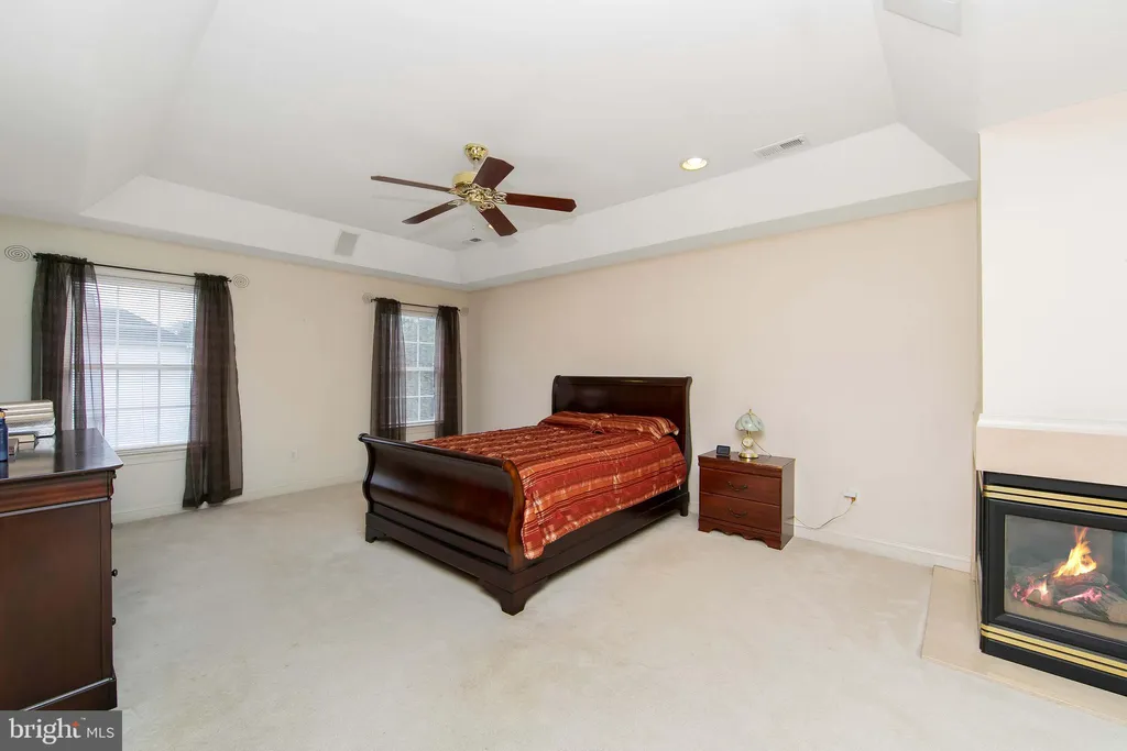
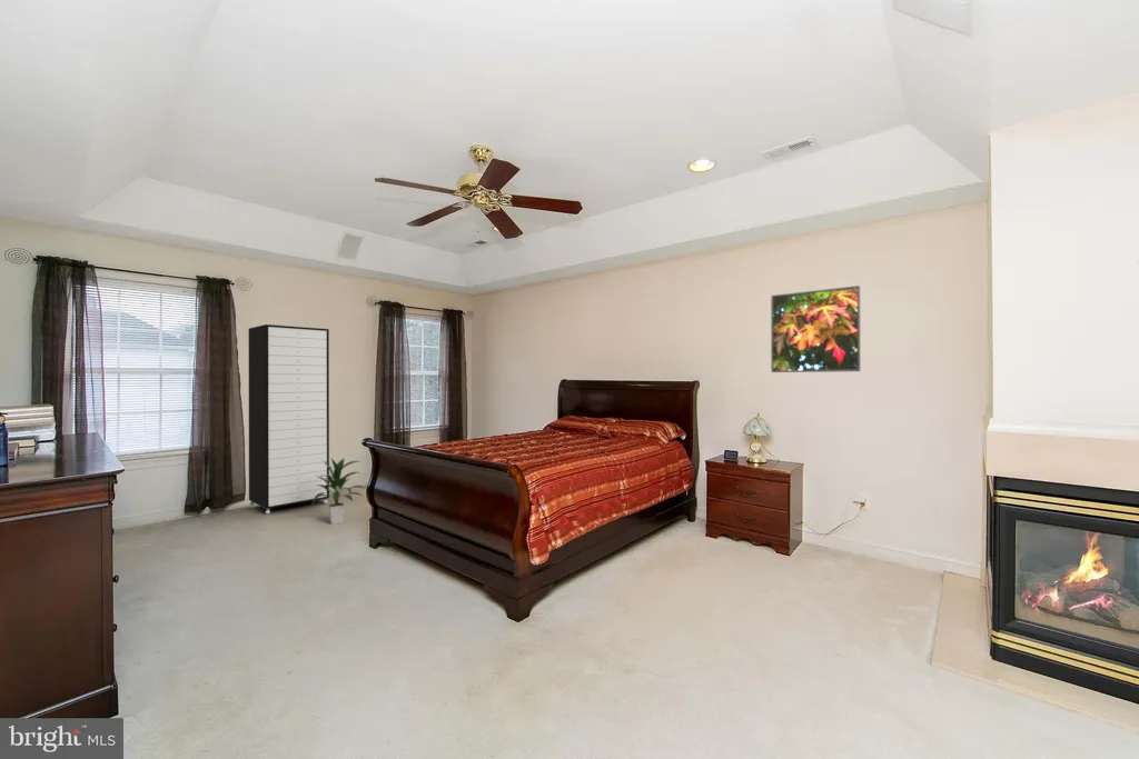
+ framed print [770,284,861,373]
+ indoor plant [310,457,366,526]
+ storage cabinet [248,323,330,516]
